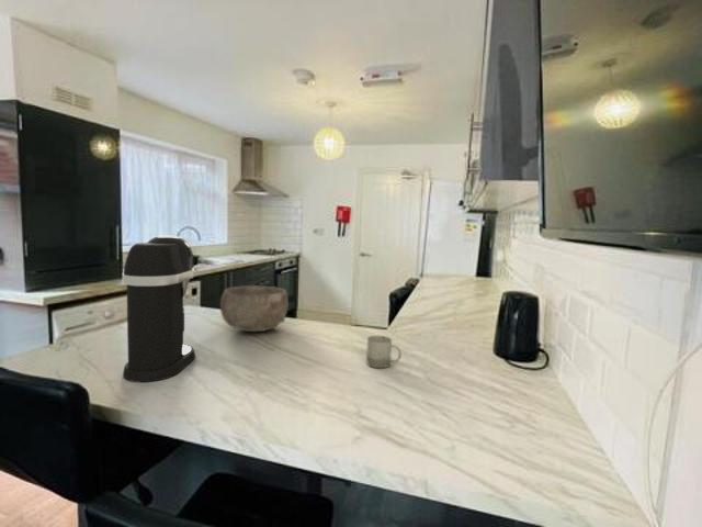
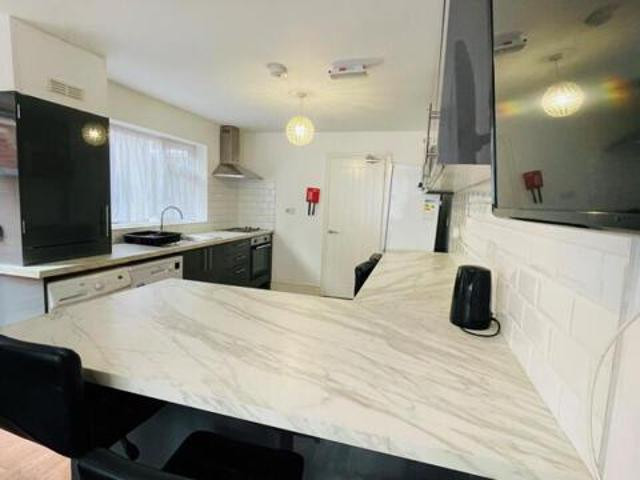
- coffee maker [122,235,196,383]
- bowl [219,284,290,333]
- cup [365,335,403,369]
